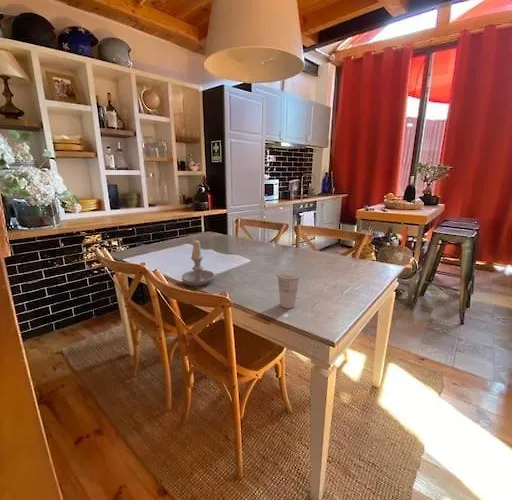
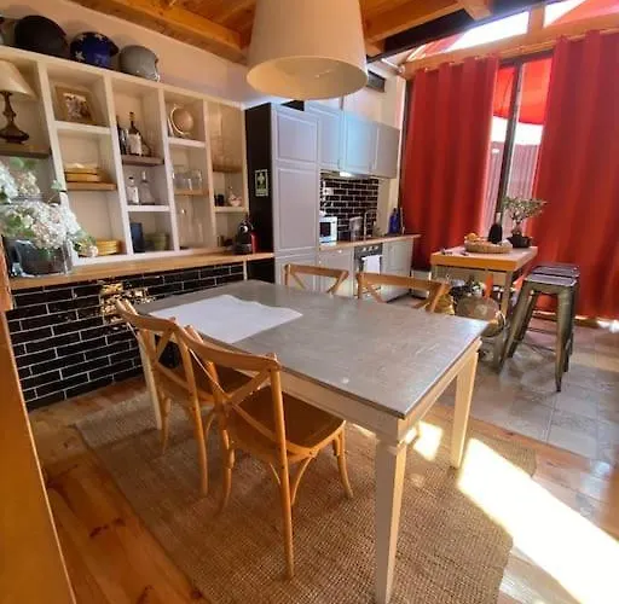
- candle [181,237,215,287]
- cup [276,270,301,309]
